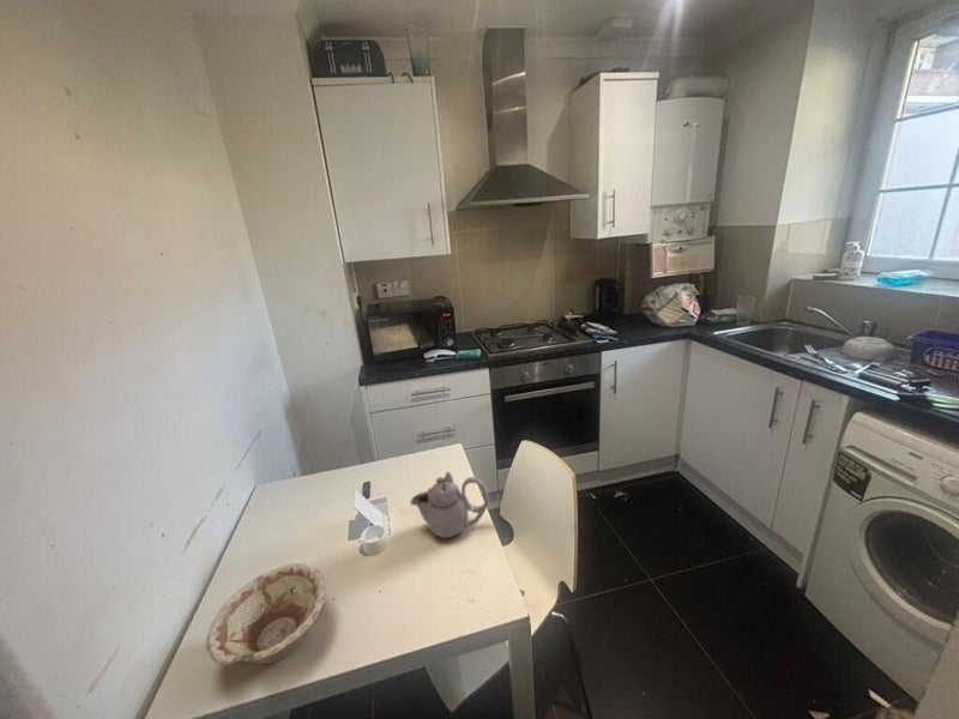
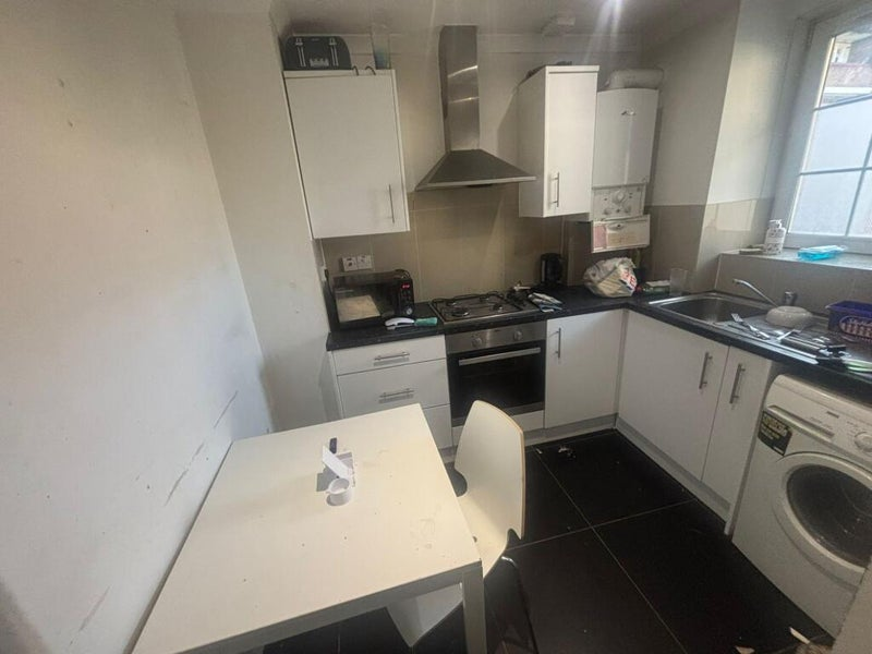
- dish [205,562,327,667]
- teapot [409,471,489,539]
